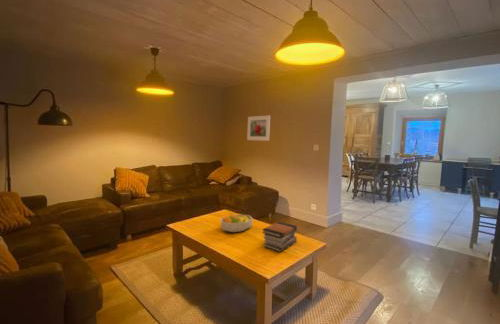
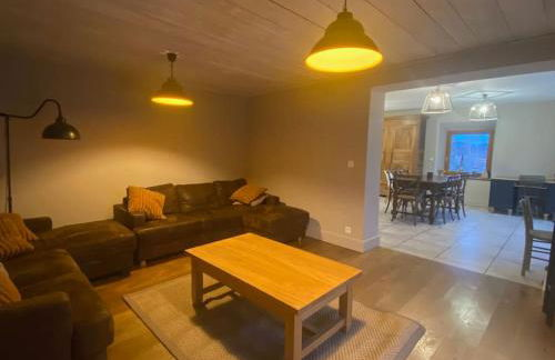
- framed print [246,114,271,142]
- book stack [261,221,298,253]
- fruit bowl [219,213,254,233]
